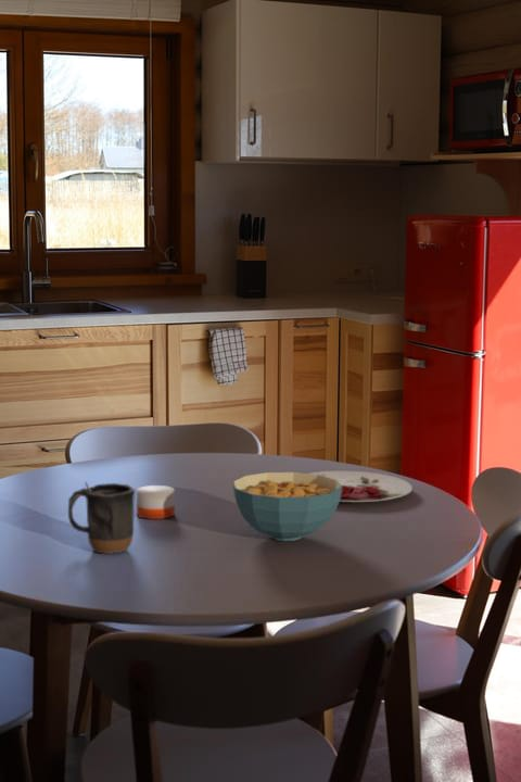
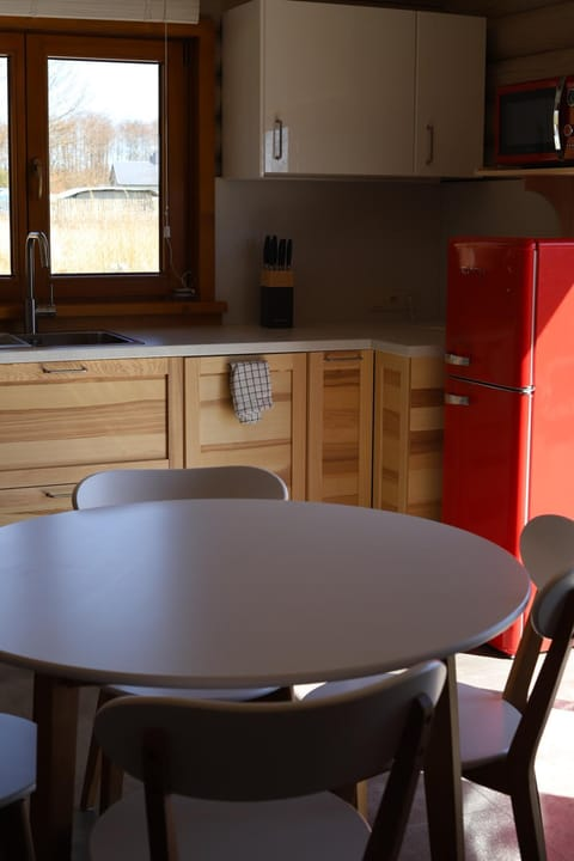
- mug [67,480,136,555]
- plate [309,470,414,504]
- cereal bowl [231,471,342,542]
- candle [136,480,176,520]
